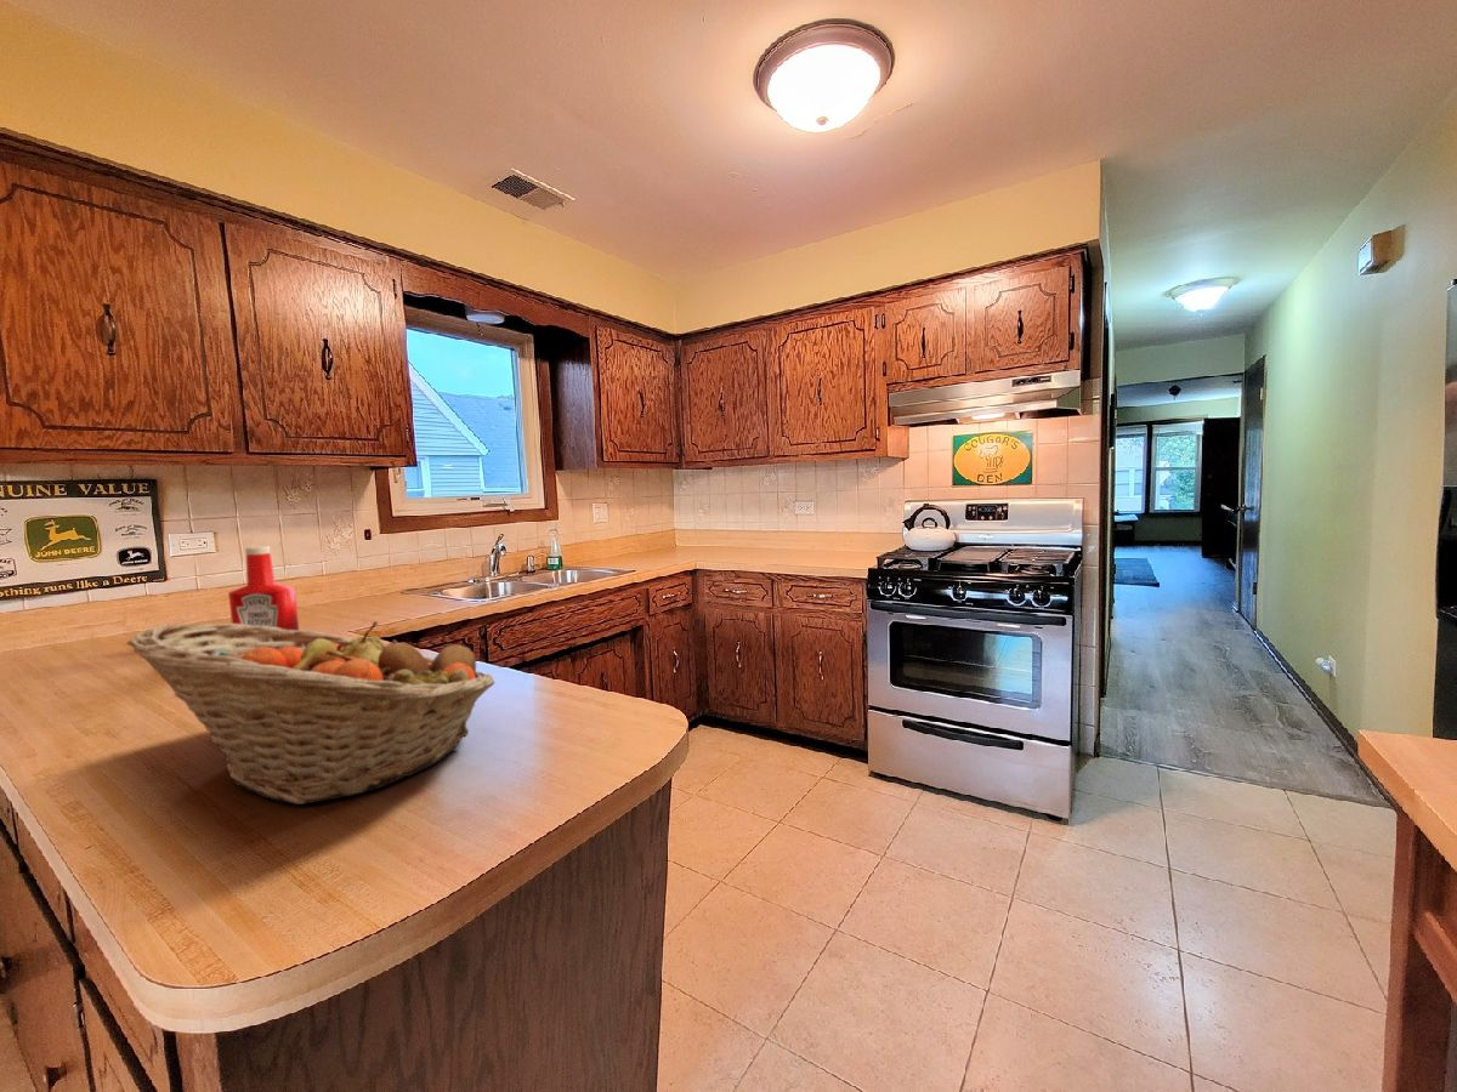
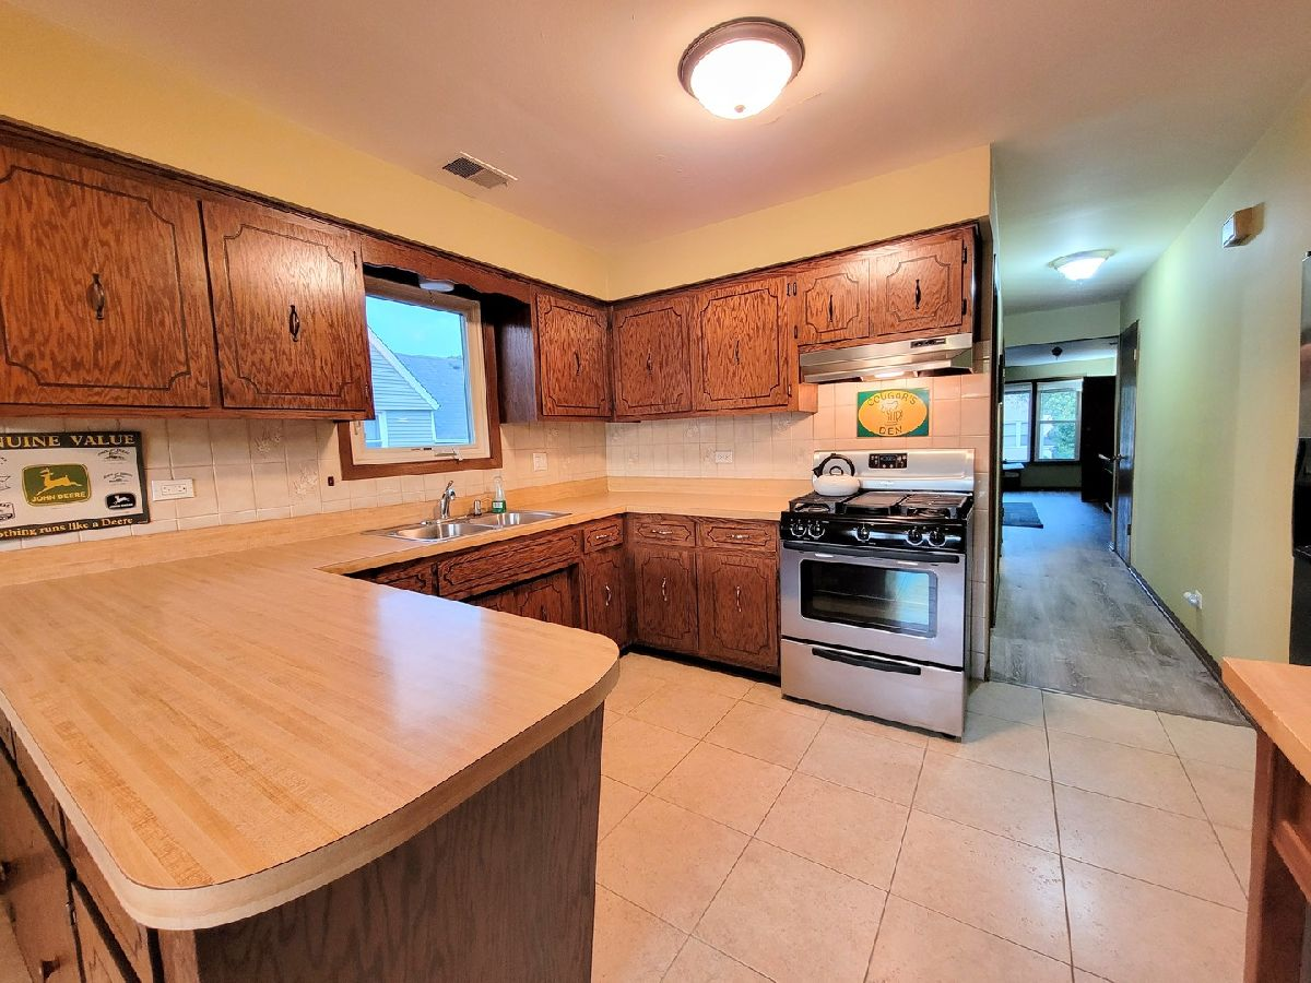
- soap bottle [227,545,300,631]
- fruit basket [125,620,495,806]
